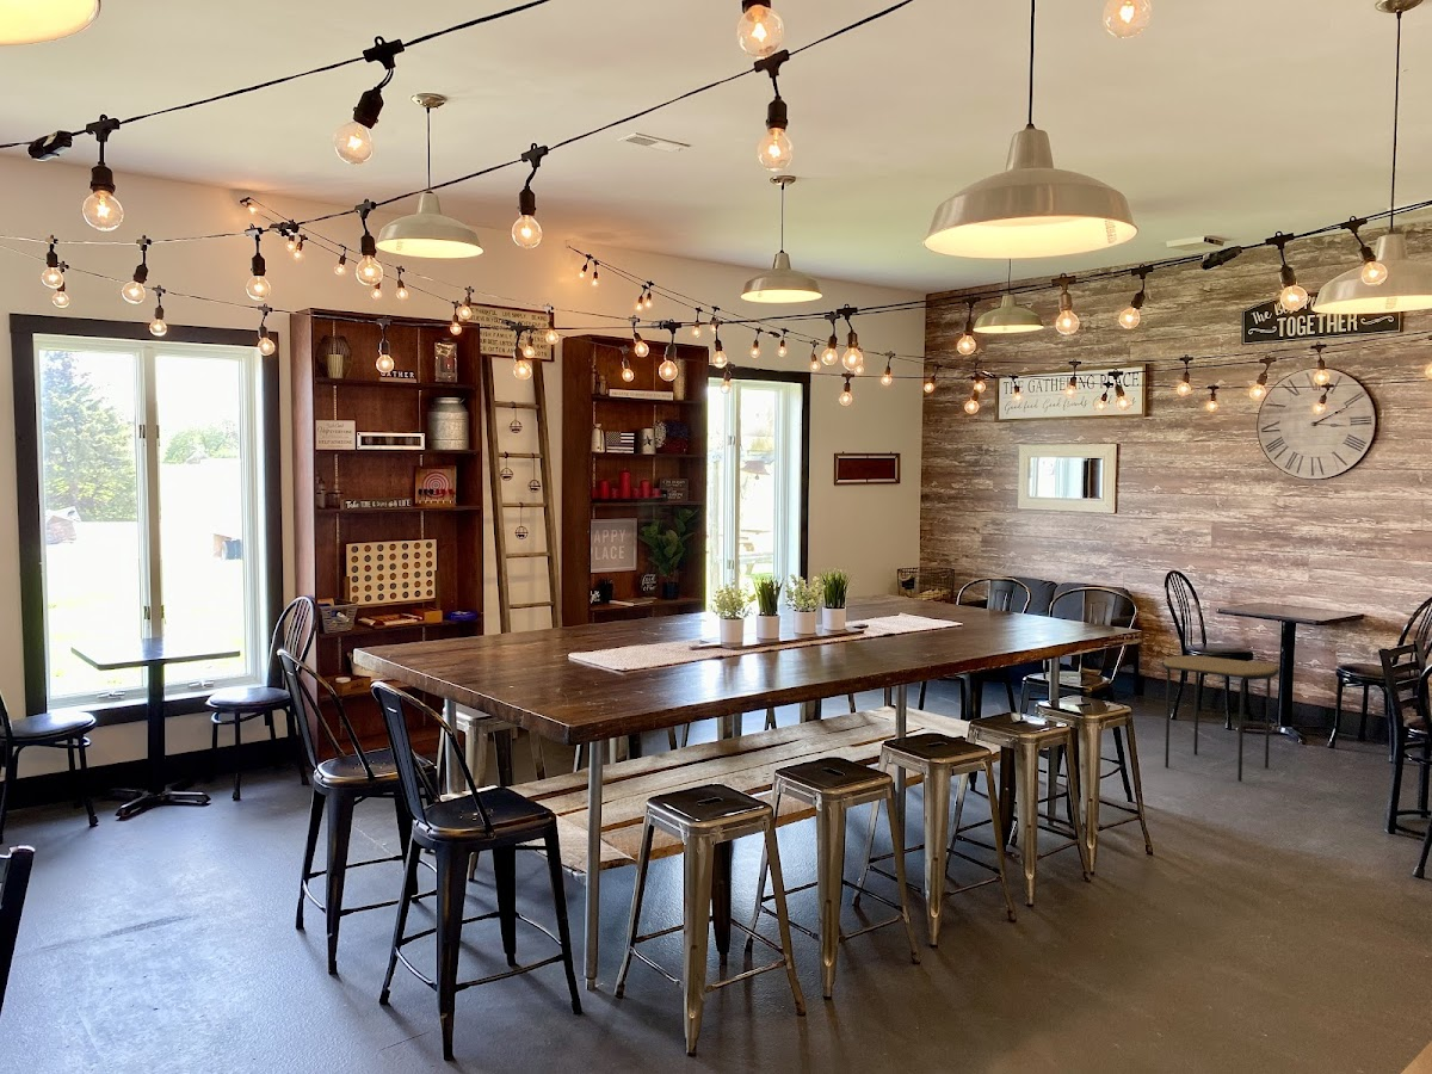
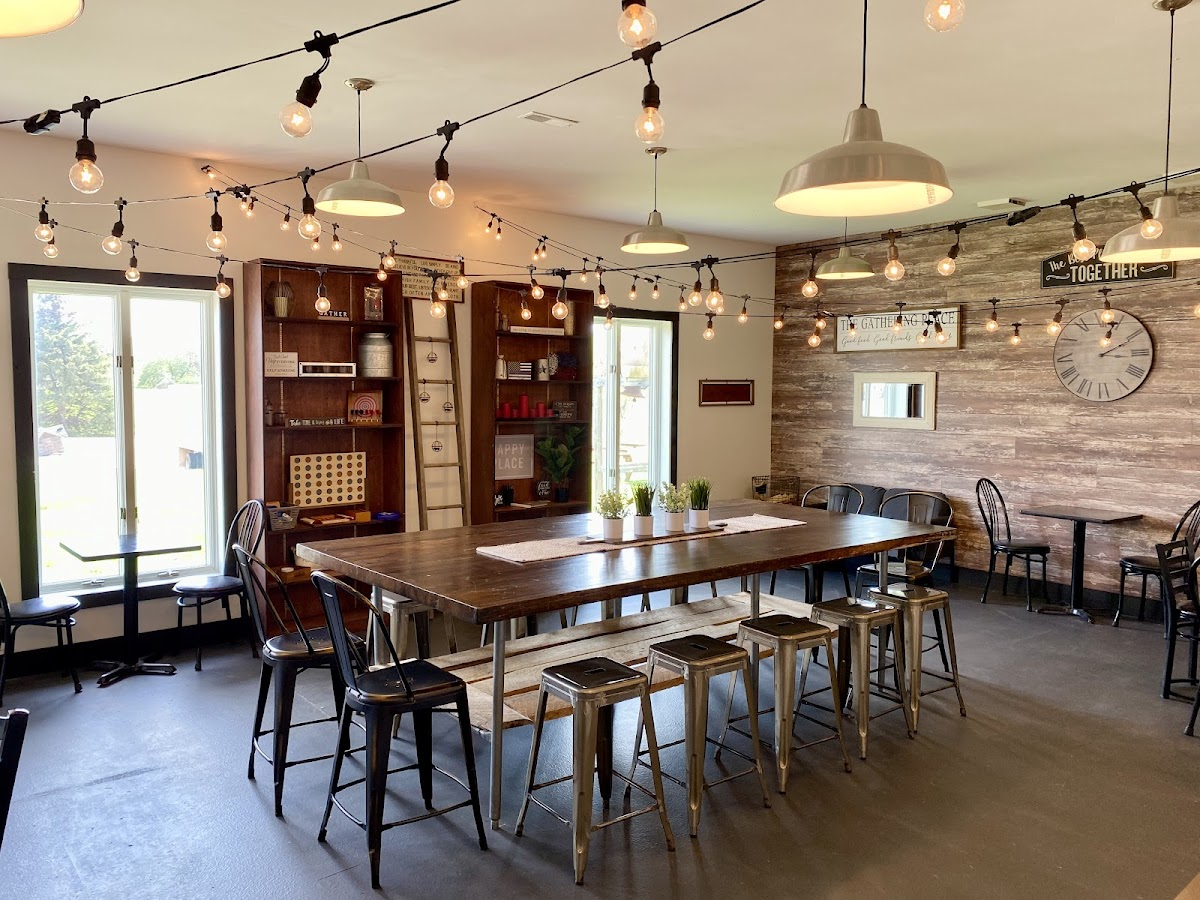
- side table [1161,654,1279,783]
